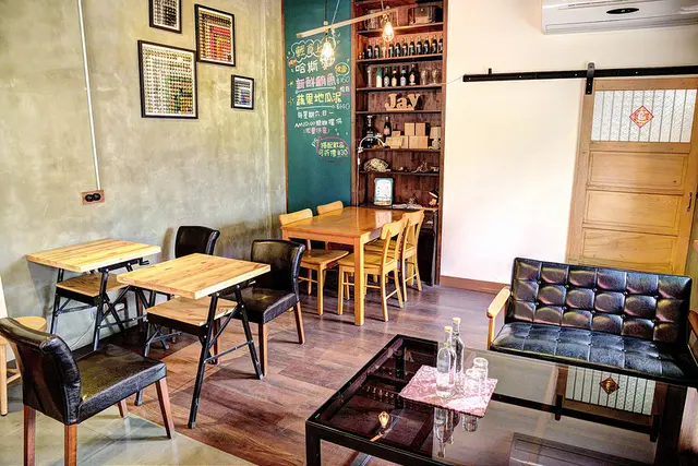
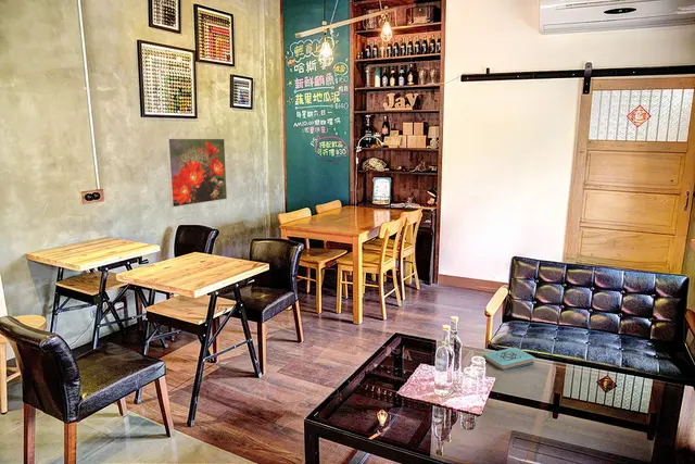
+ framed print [165,137,228,209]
+ book [482,347,536,372]
